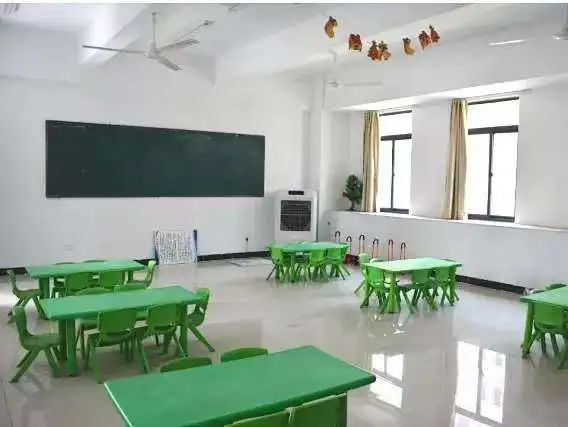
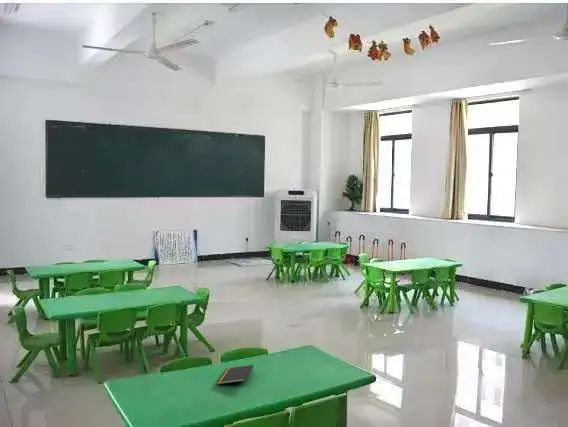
+ notepad [216,364,254,385]
